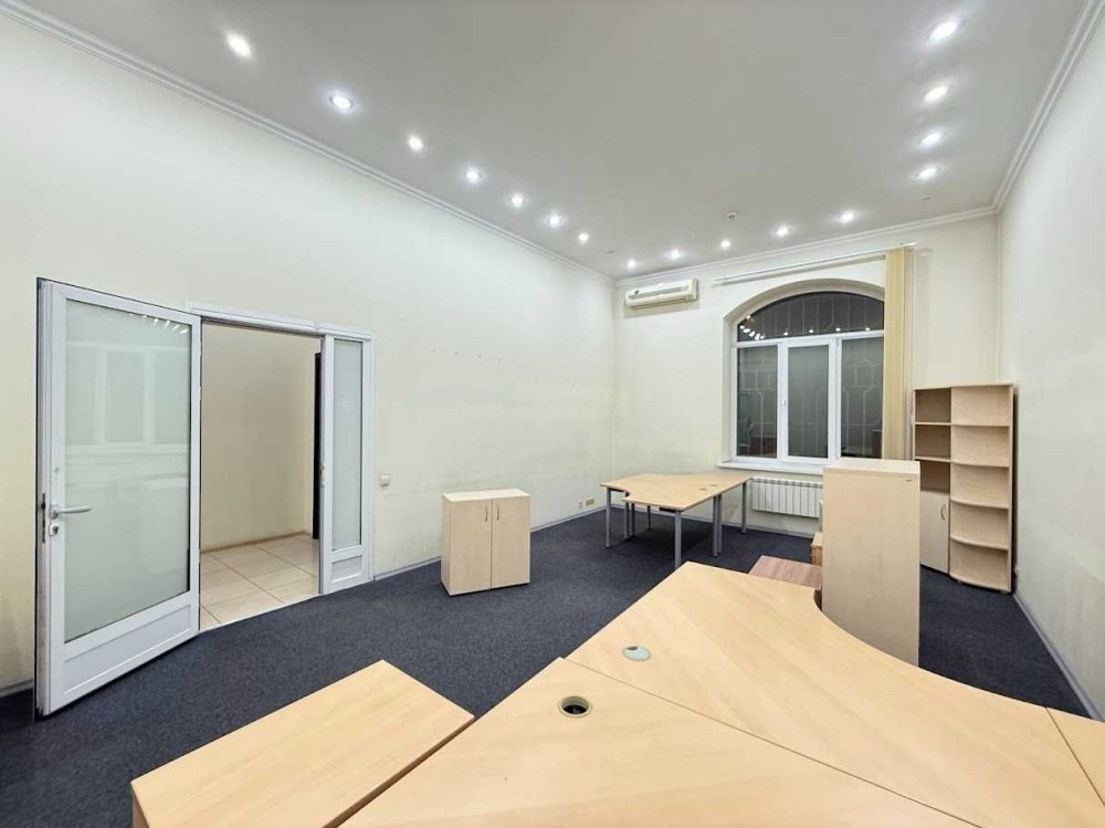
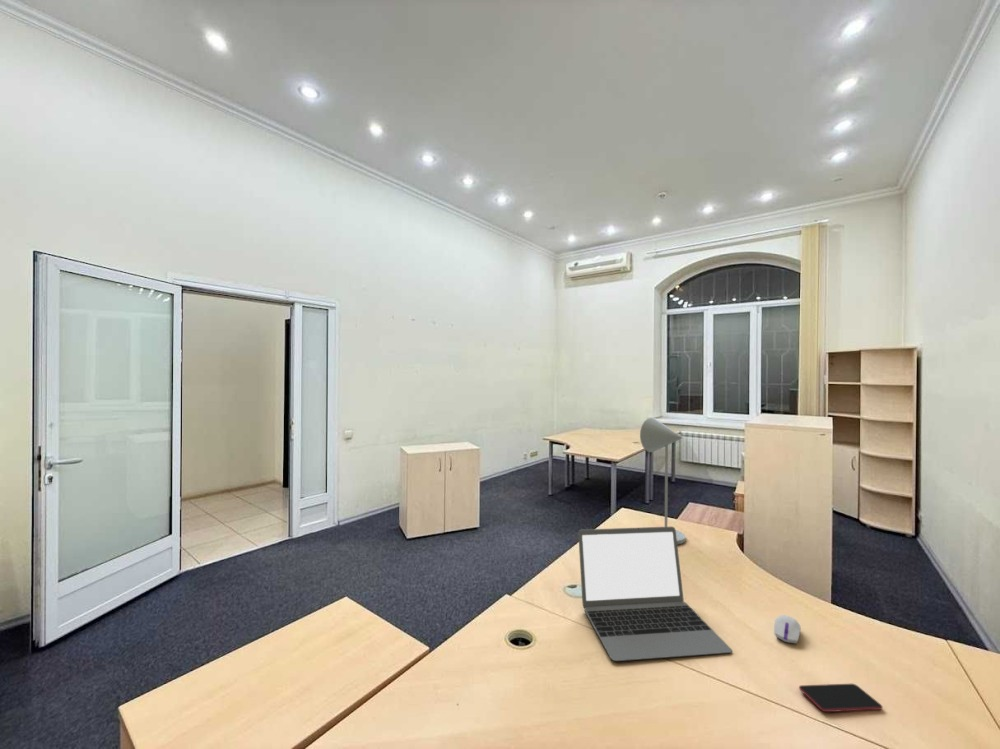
+ laptop [577,525,733,662]
+ smartphone [798,683,884,713]
+ desk lamp [639,417,687,545]
+ computer mouse [773,614,802,644]
